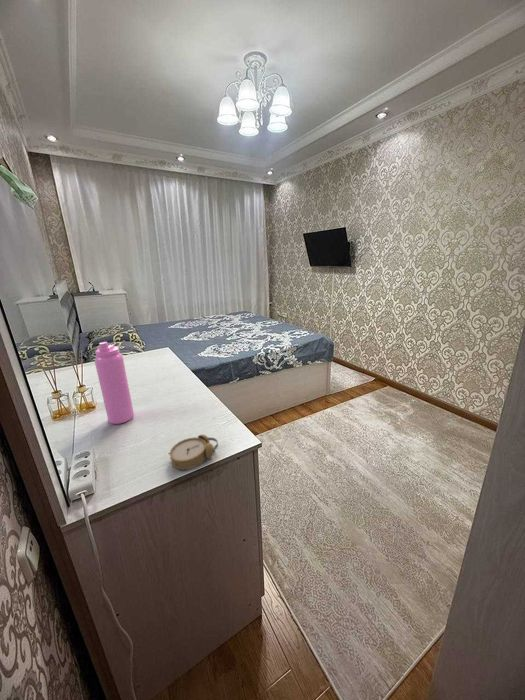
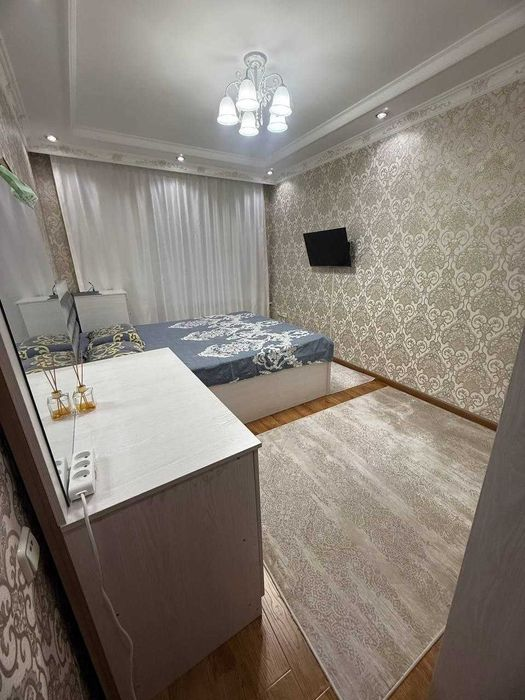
- water bottle [94,341,135,425]
- alarm clock [168,433,219,471]
